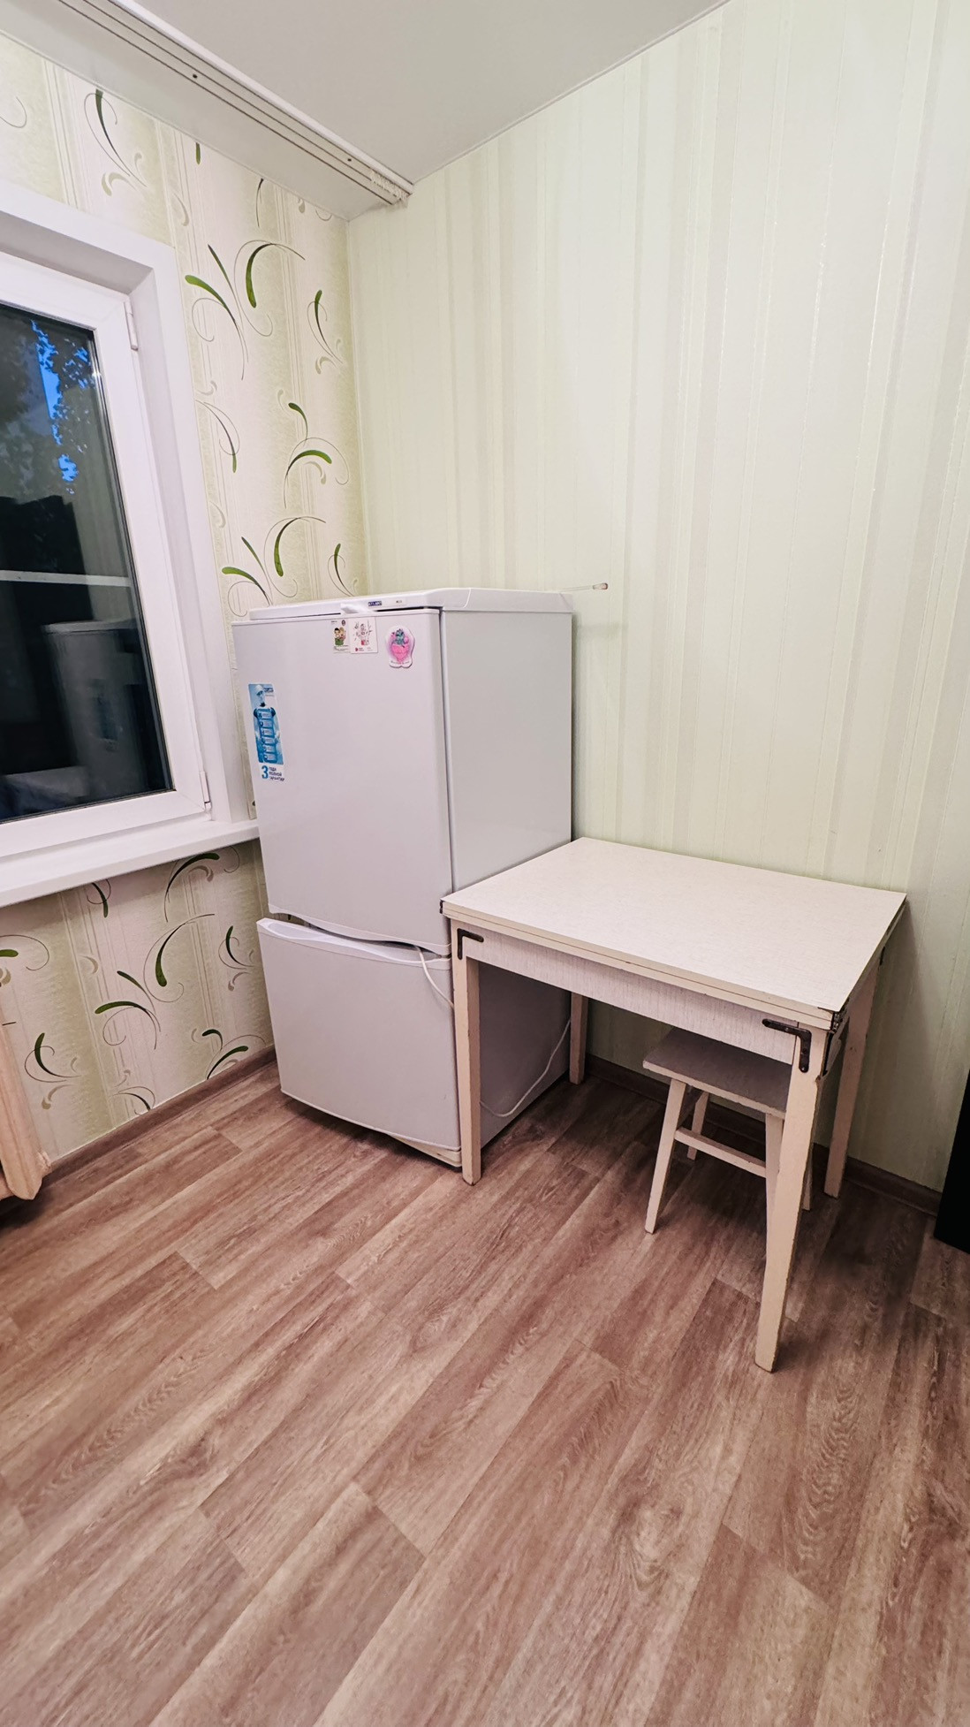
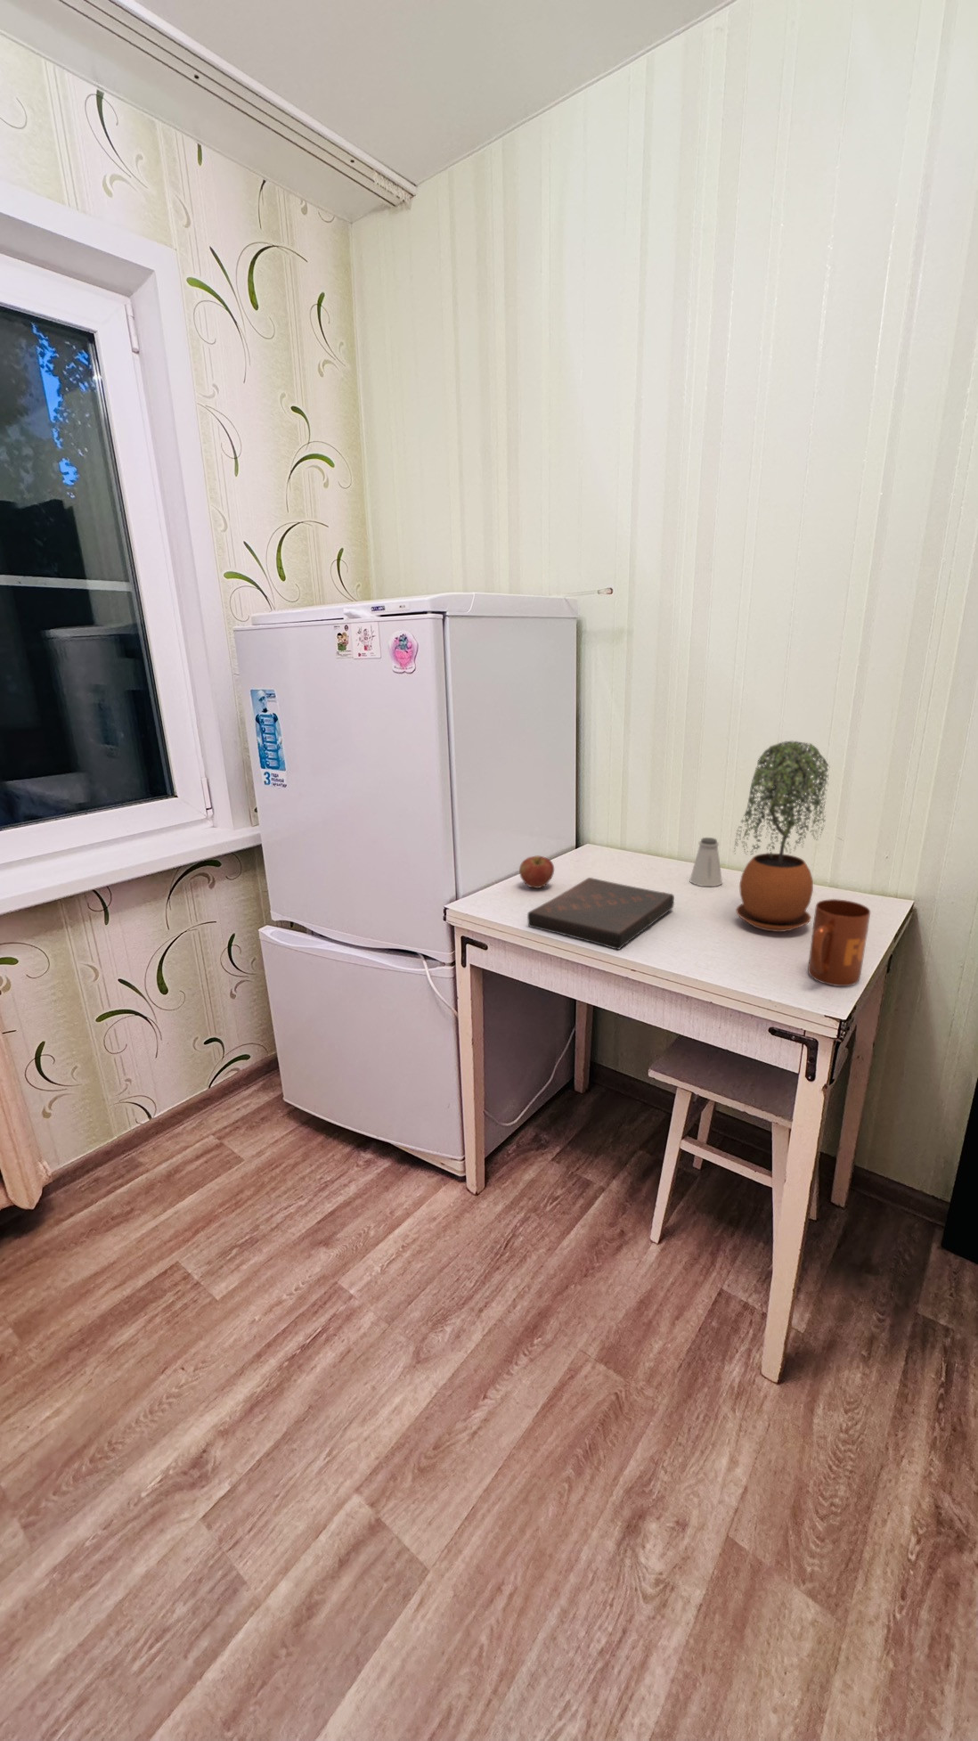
+ book [526,876,676,951]
+ saltshaker [690,837,723,887]
+ potted plant [732,739,830,933]
+ apple [519,855,555,890]
+ mug [807,898,872,988]
